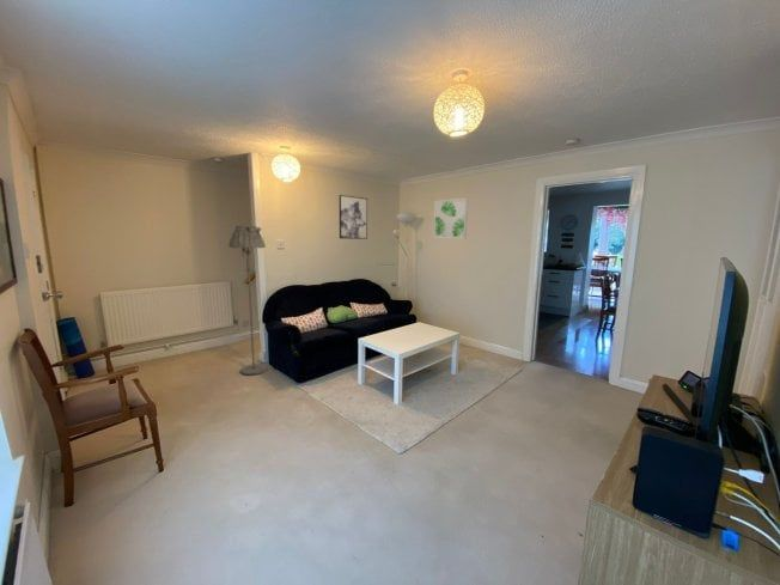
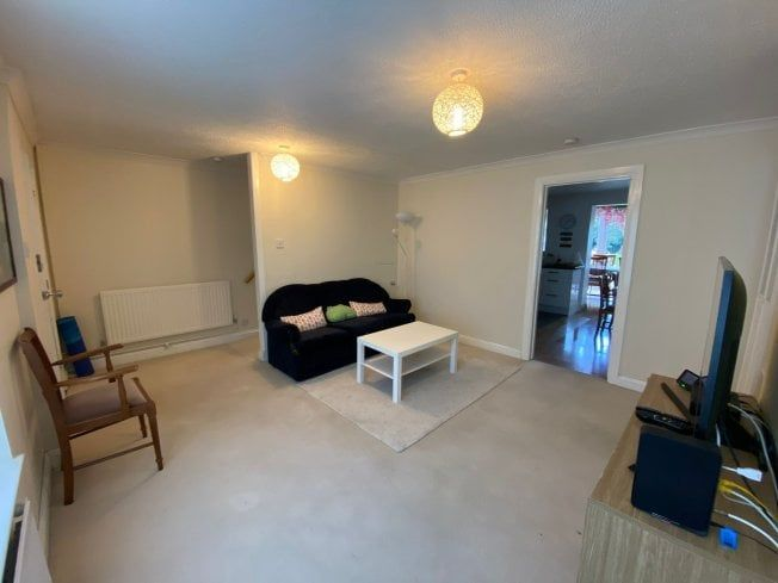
- floor lamp [227,225,268,376]
- wall art [339,194,368,240]
- wall art [432,196,469,240]
